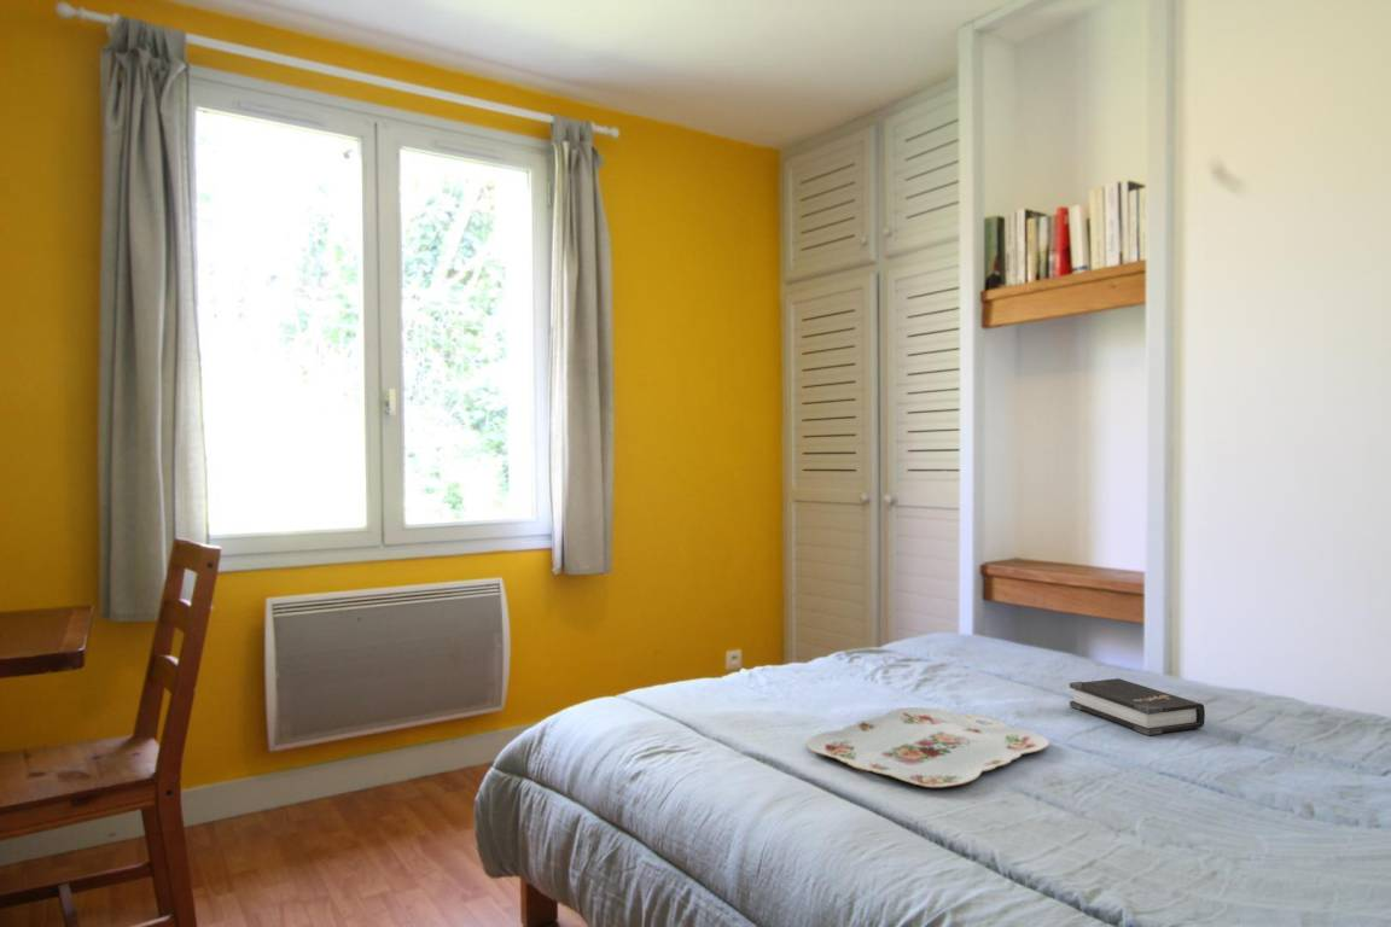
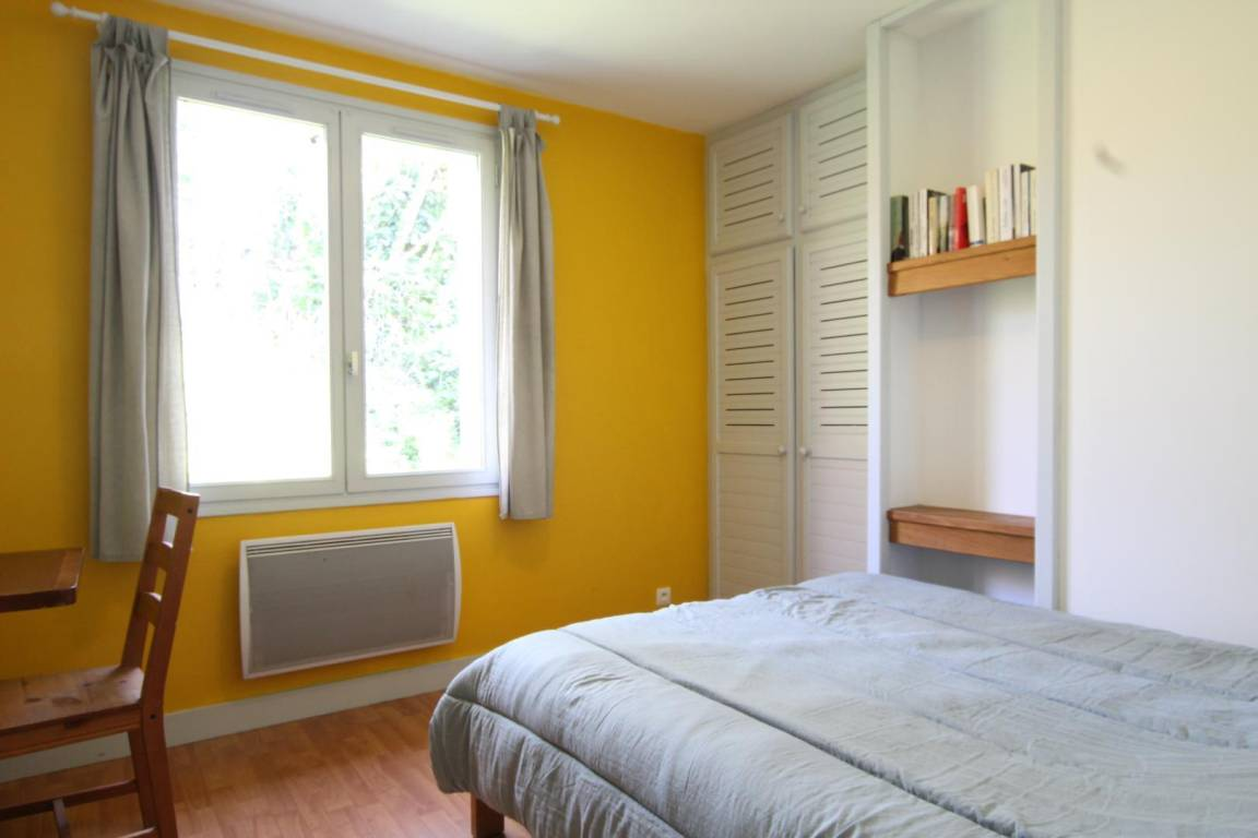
- serving tray [807,706,1050,788]
- hardback book [1069,677,1206,736]
